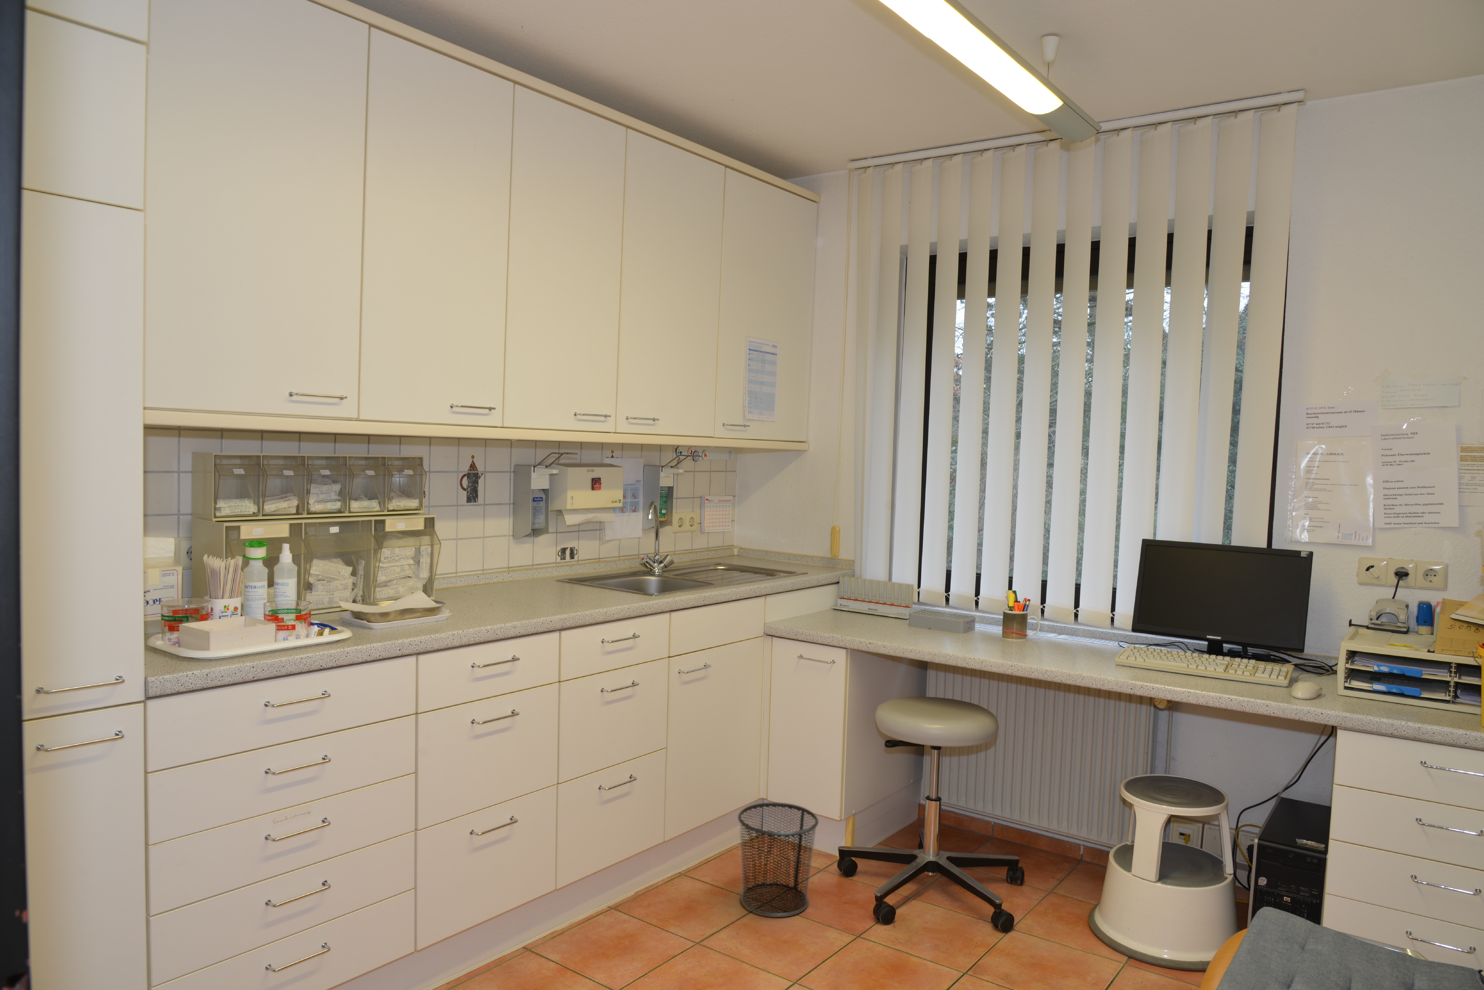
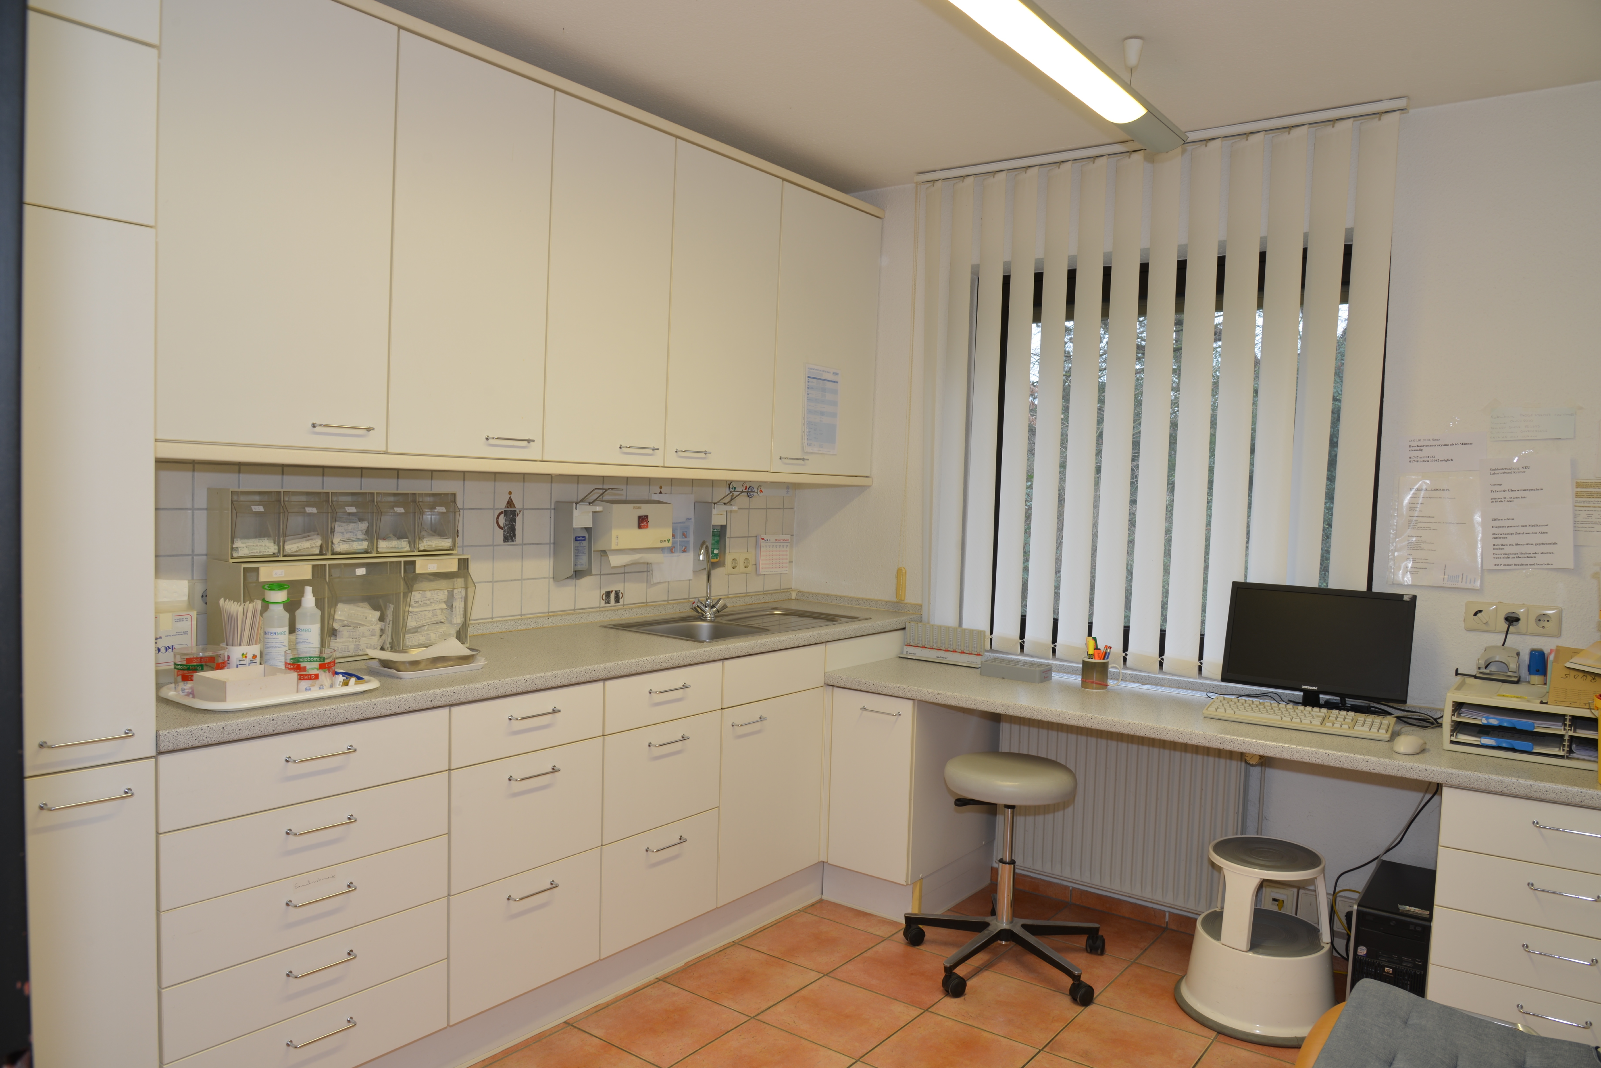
- waste bin [738,802,819,917]
